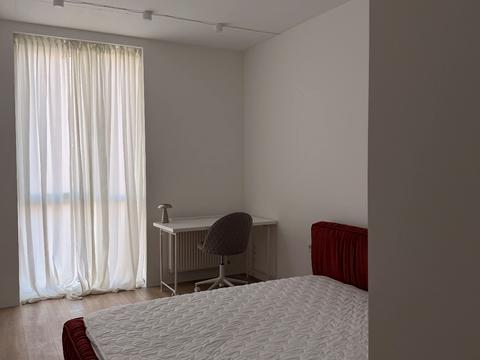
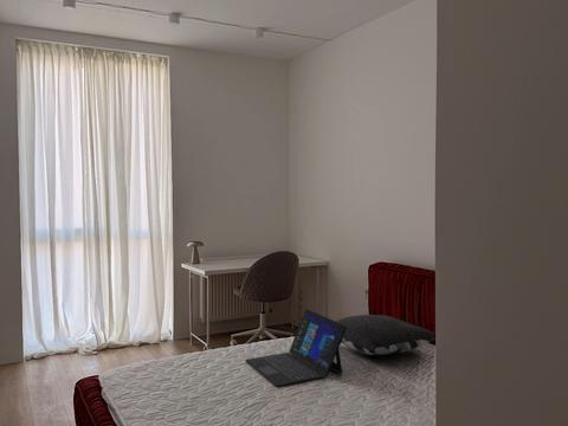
+ pillow [335,314,435,356]
+ laptop [245,308,347,387]
